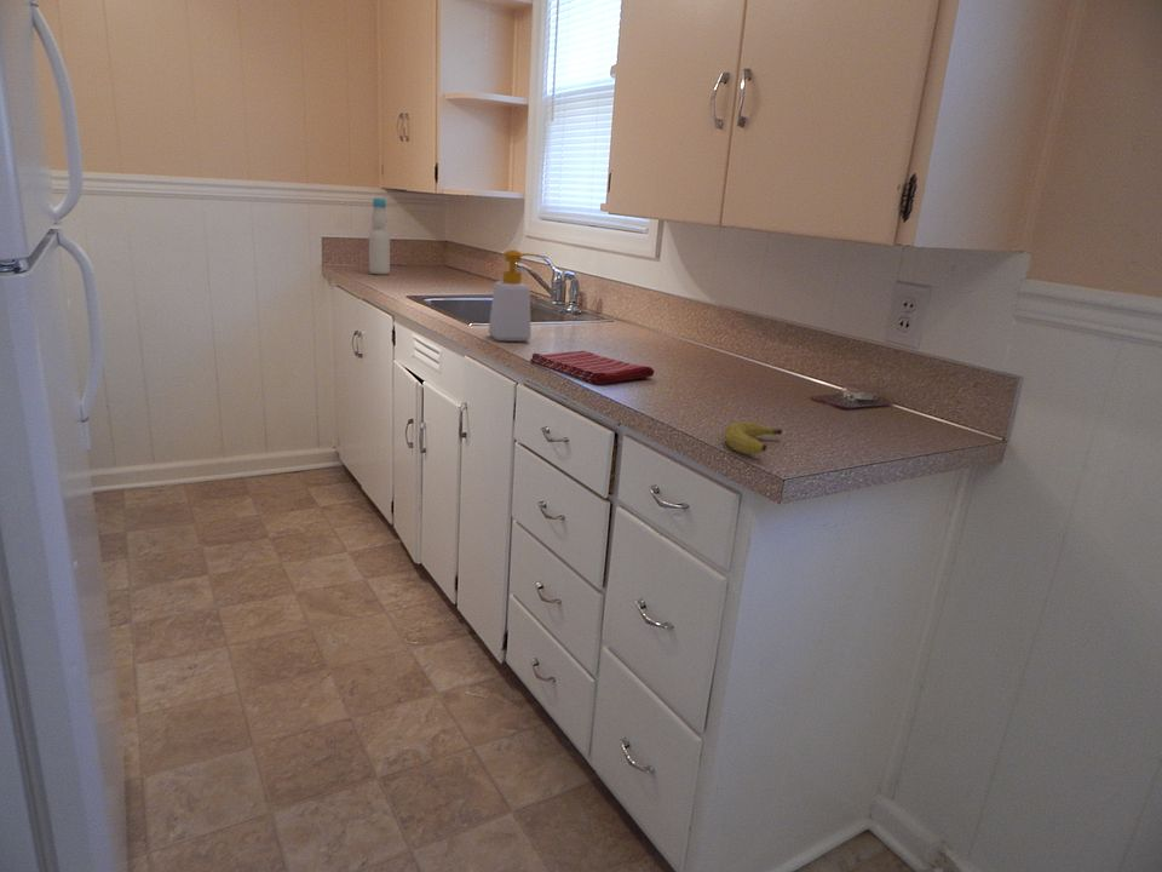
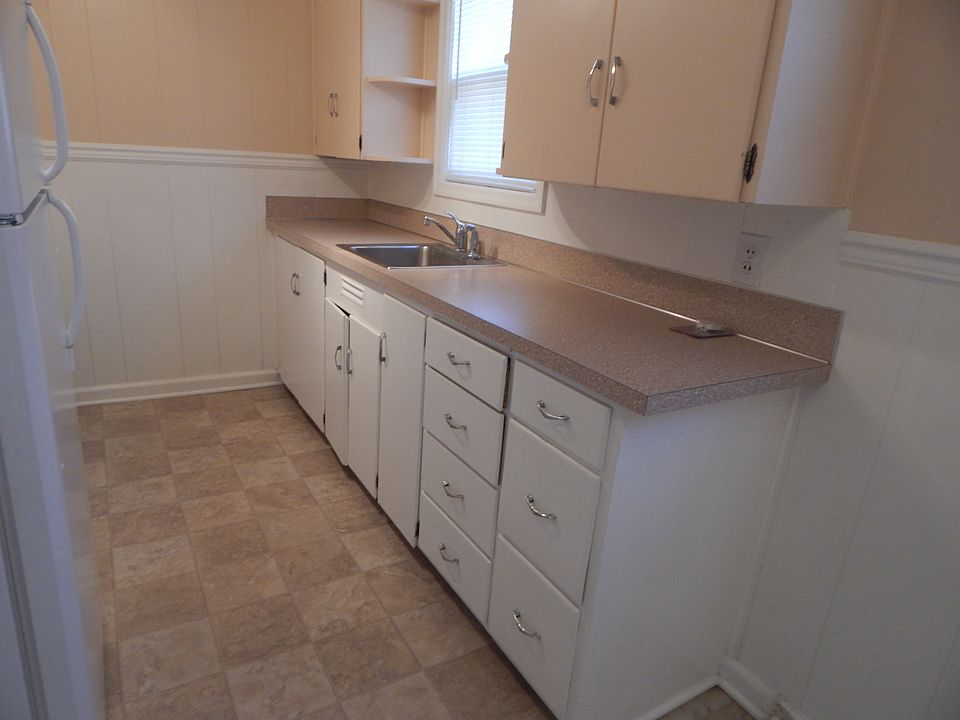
- fruit [723,420,783,455]
- bottle [368,196,391,276]
- dish towel [529,350,655,385]
- soap bottle [488,248,550,343]
